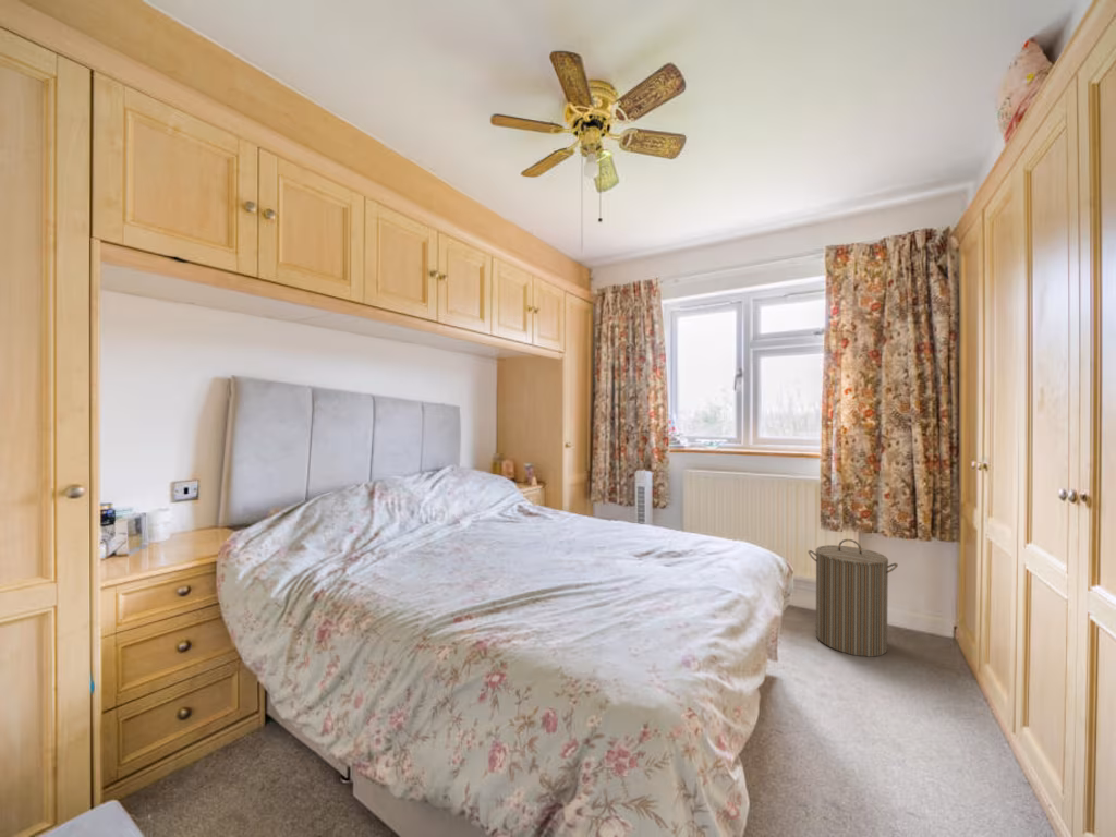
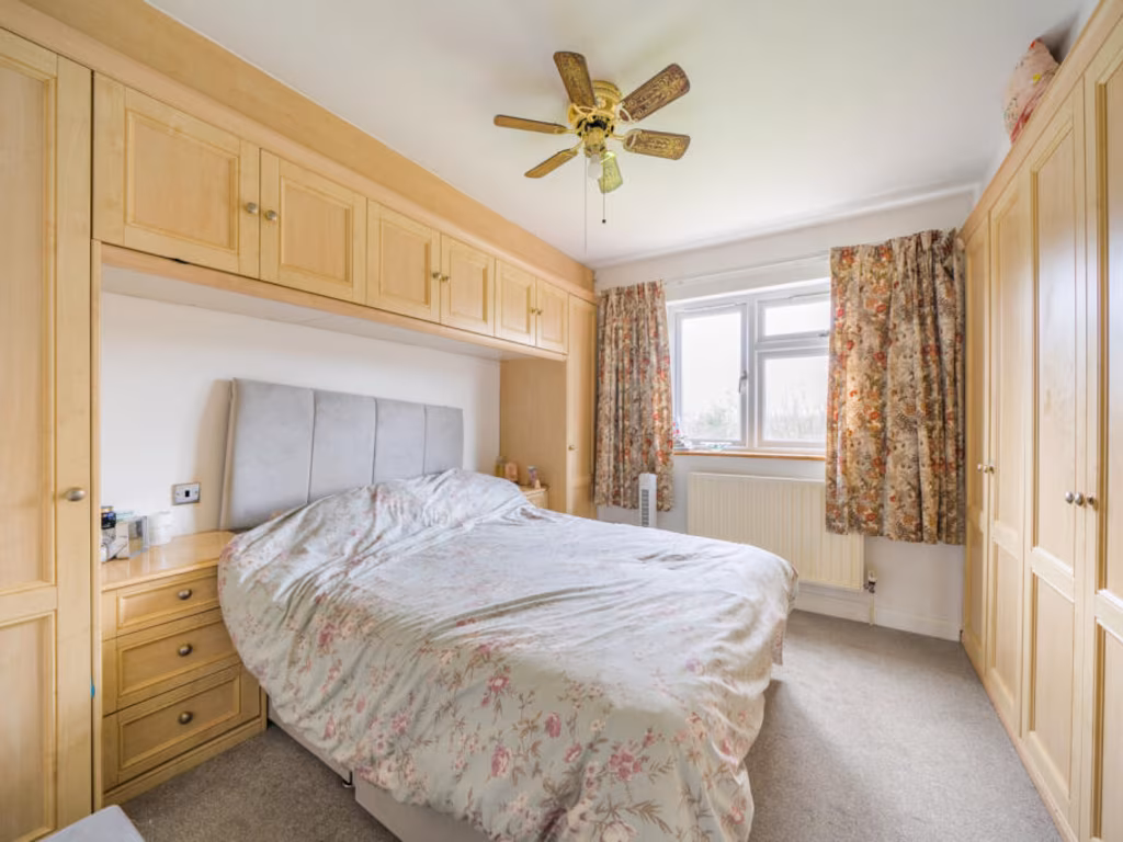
- laundry hamper [808,538,899,658]
